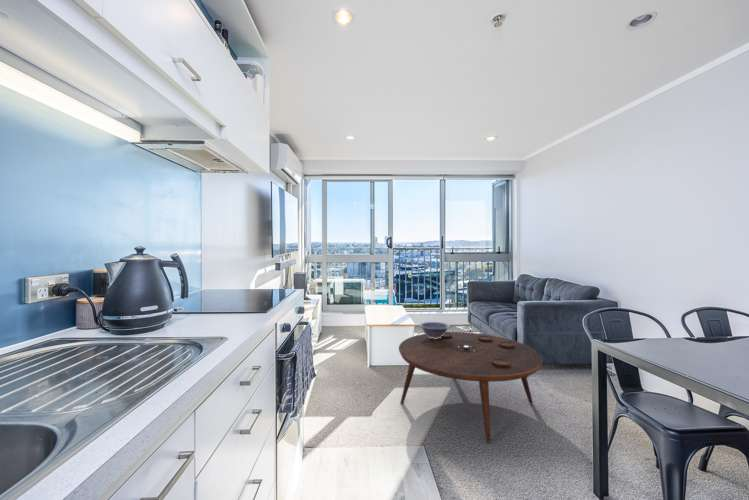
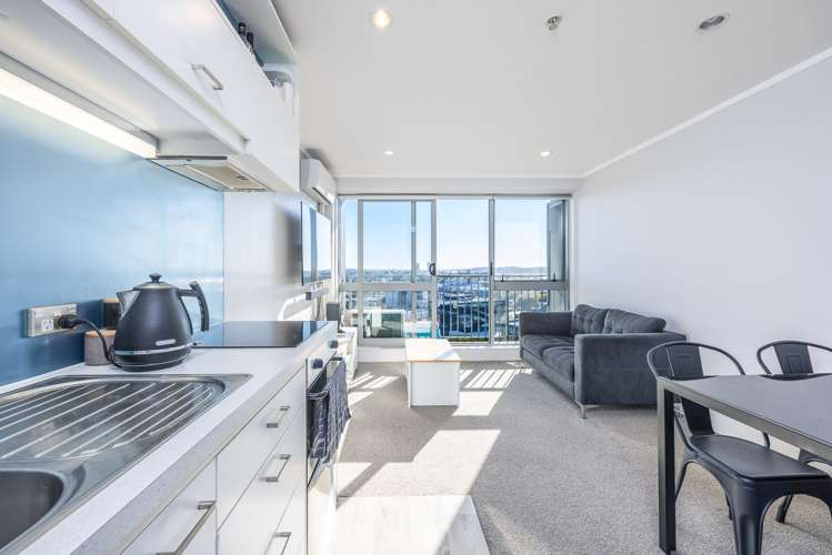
- decorative bowl [418,321,451,339]
- coffee table [398,331,543,444]
